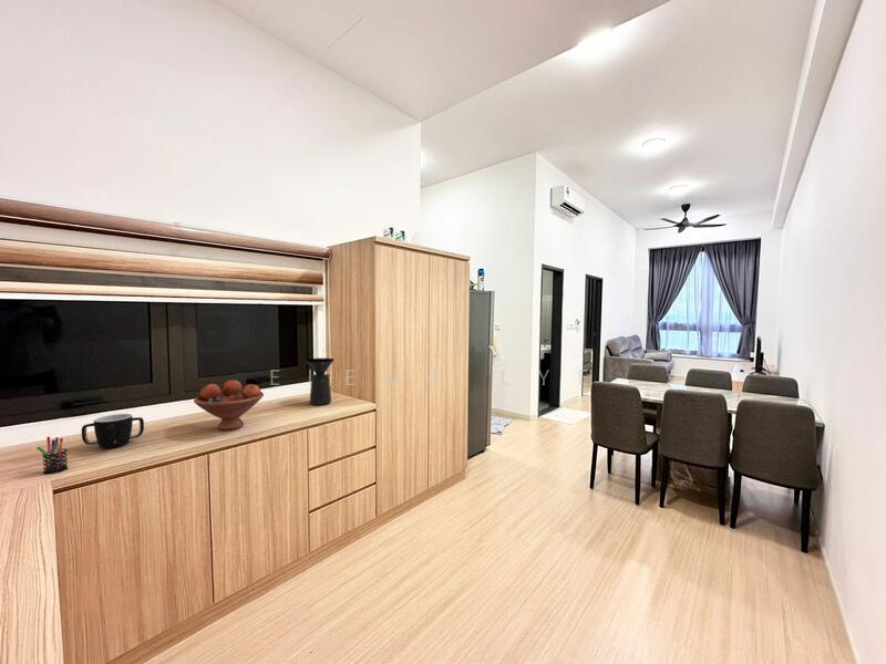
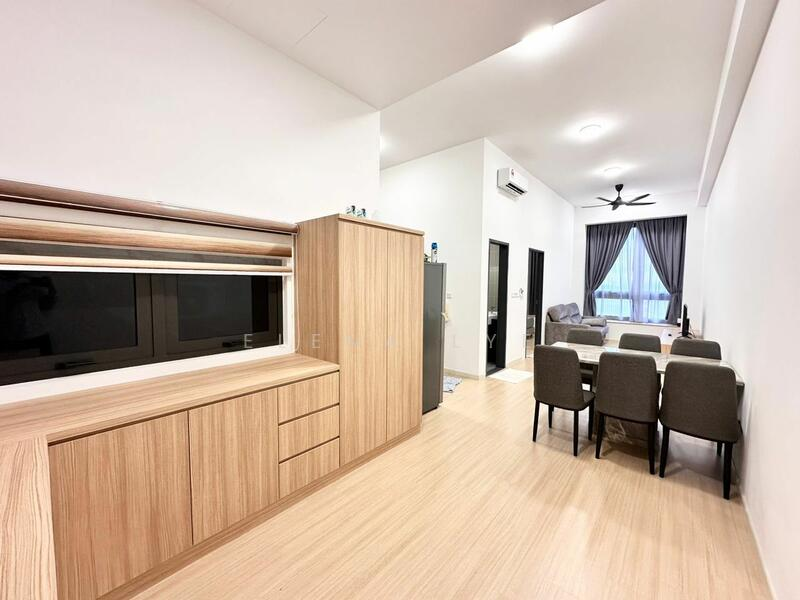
- pen holder [35,436,69,476]
- fruit bowl [193,380,265,432]
- mug [81,413,145,449]
- coffee maker [306,357,334,406]
